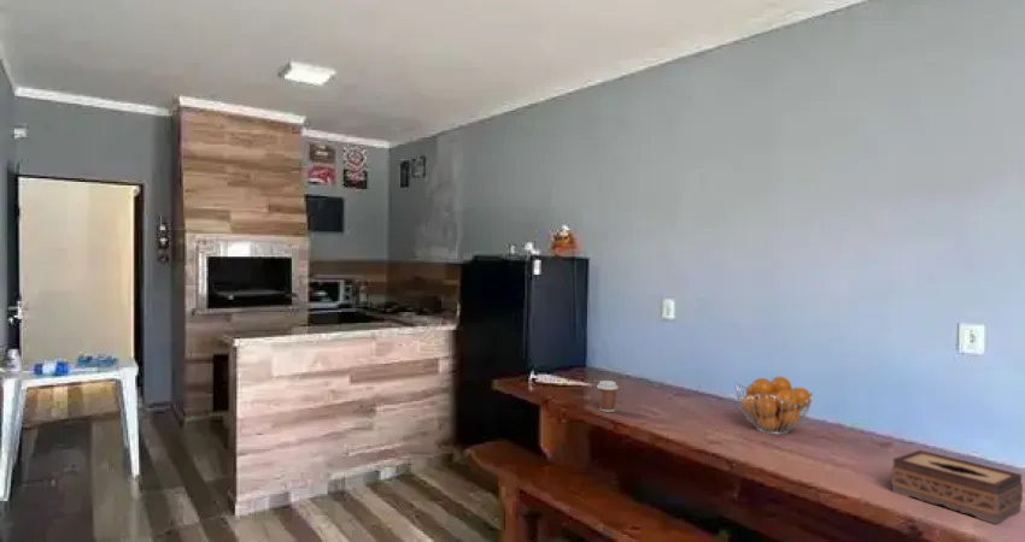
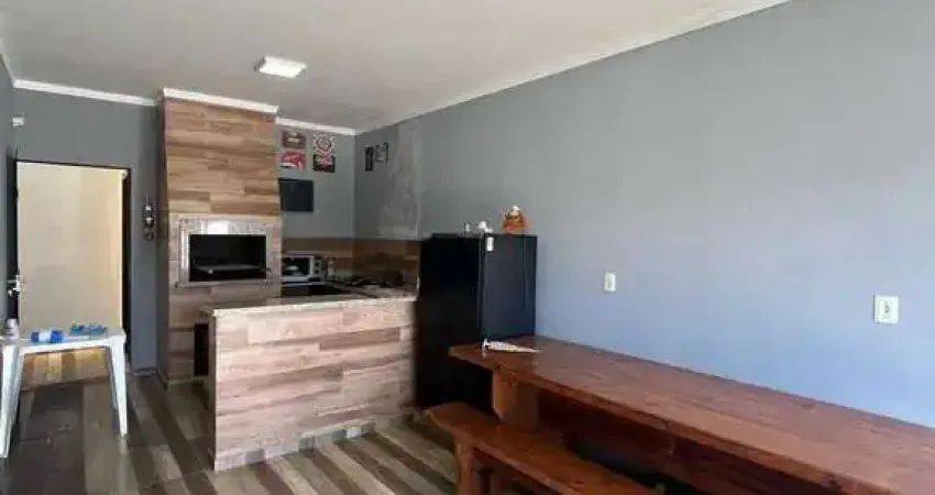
- coffee cup [596,379,620,413]
- fruit basket [734,376,814,436]
- tissue box [890,449,1024,525]
